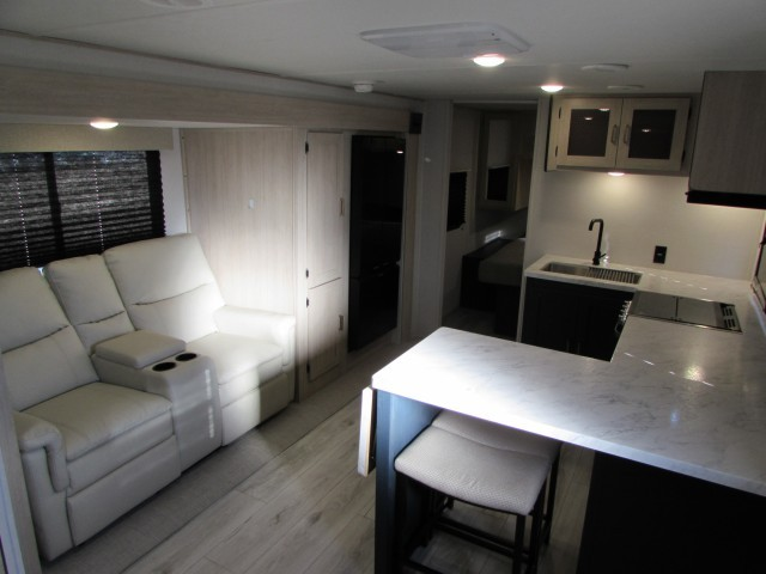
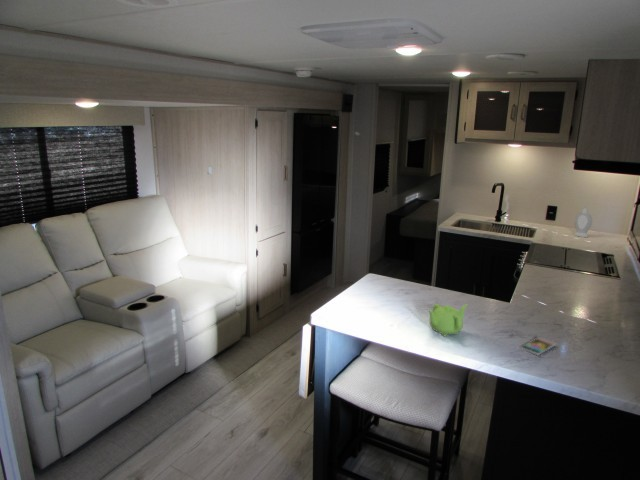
+ smartphone [520,336,557,356]
+ teapot [427,303,469,337]
+ soap bottle [573,205,593,238]
